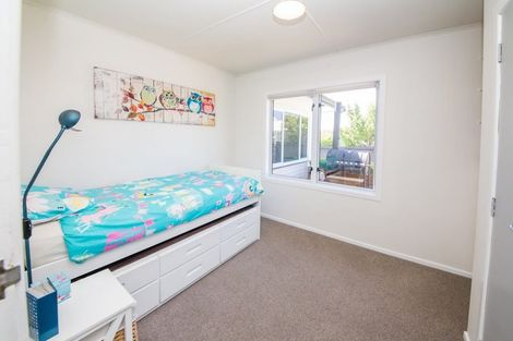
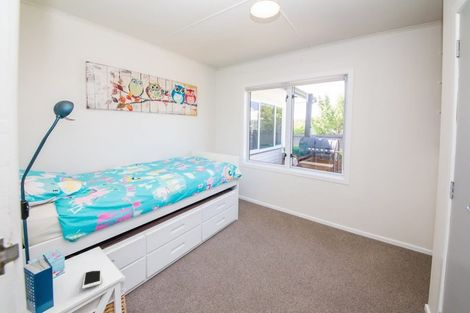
+ cell phone [81,270,102,290]
